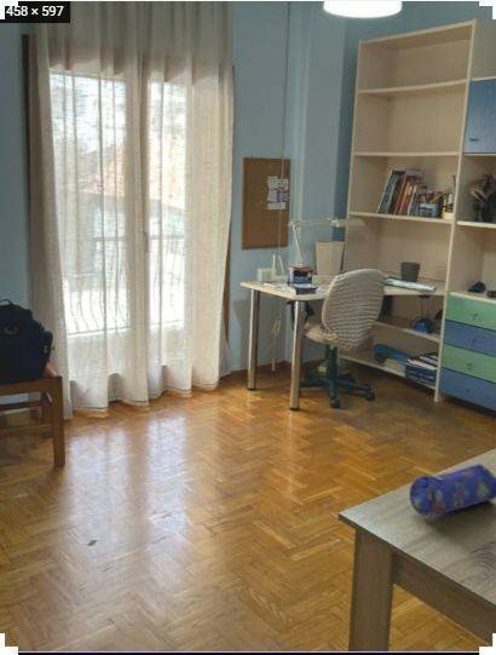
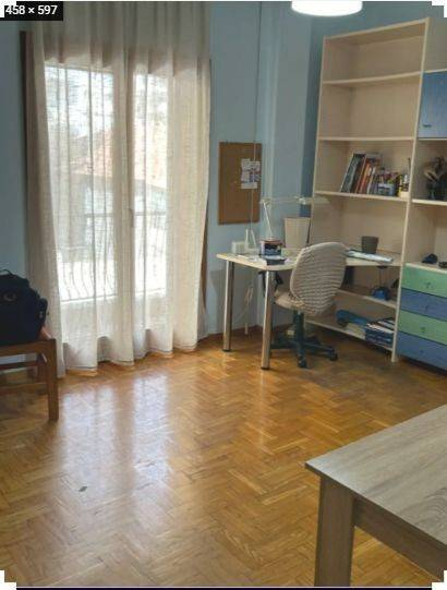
- pencil case [408,462,496,516]
